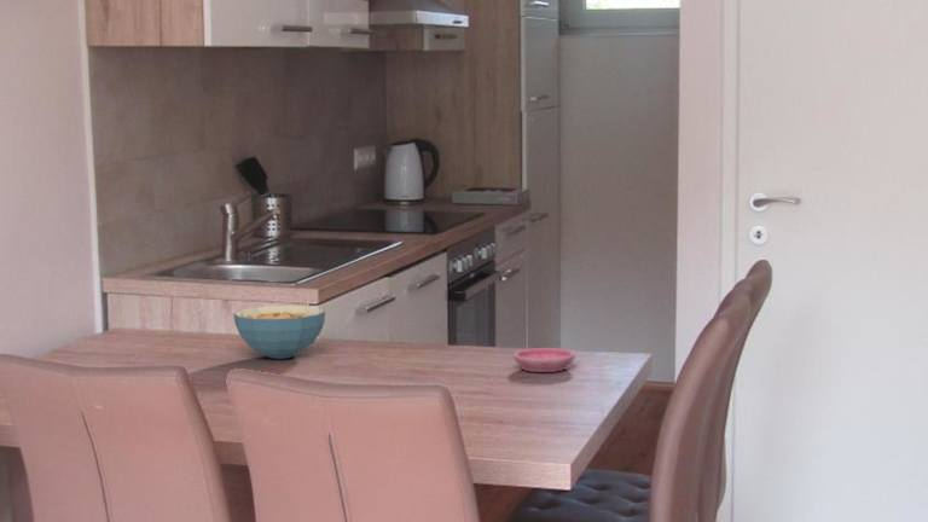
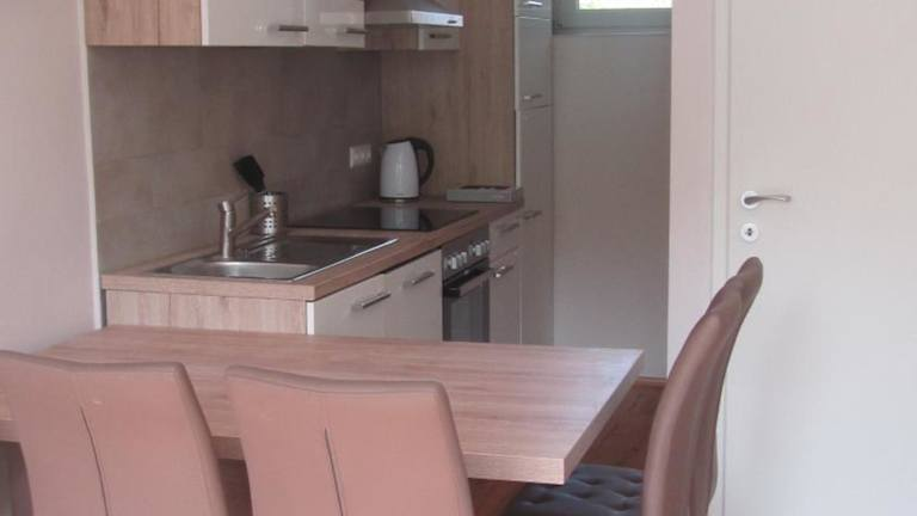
- saucer [512,347,576,373]
- cereal bowl [232,304,326,360]
